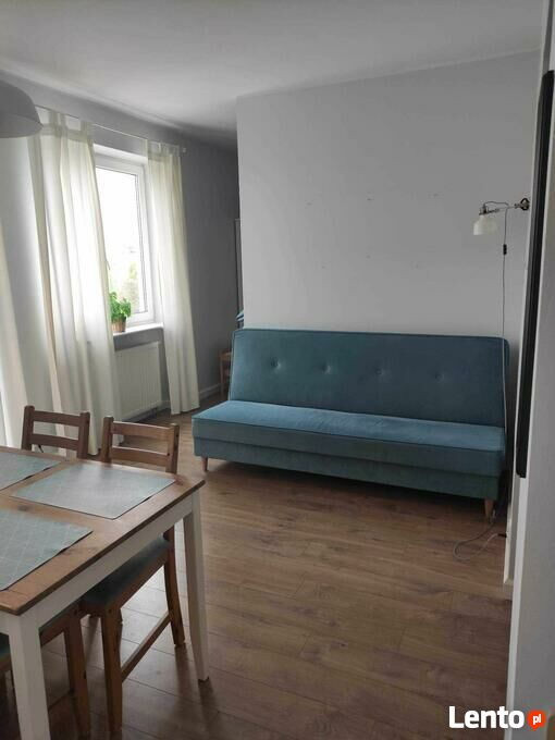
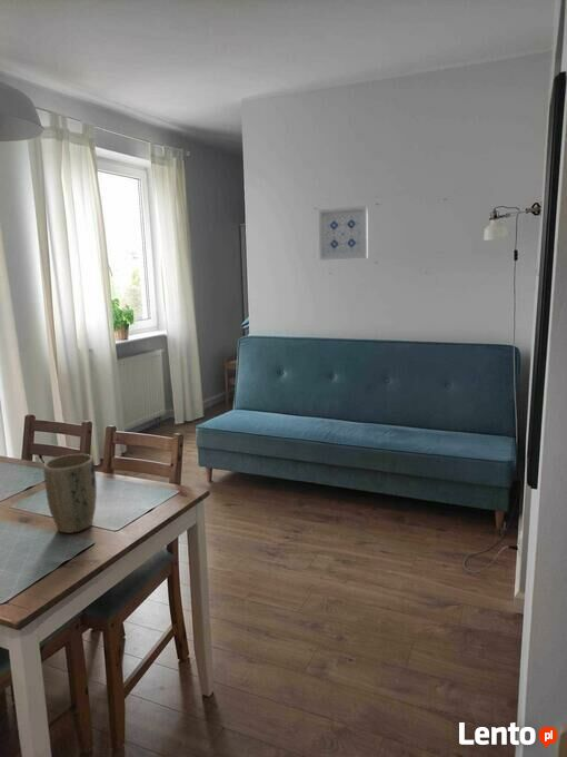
+ plant pot [42,453,98,534]
+ wall art [318,205,369,262]
